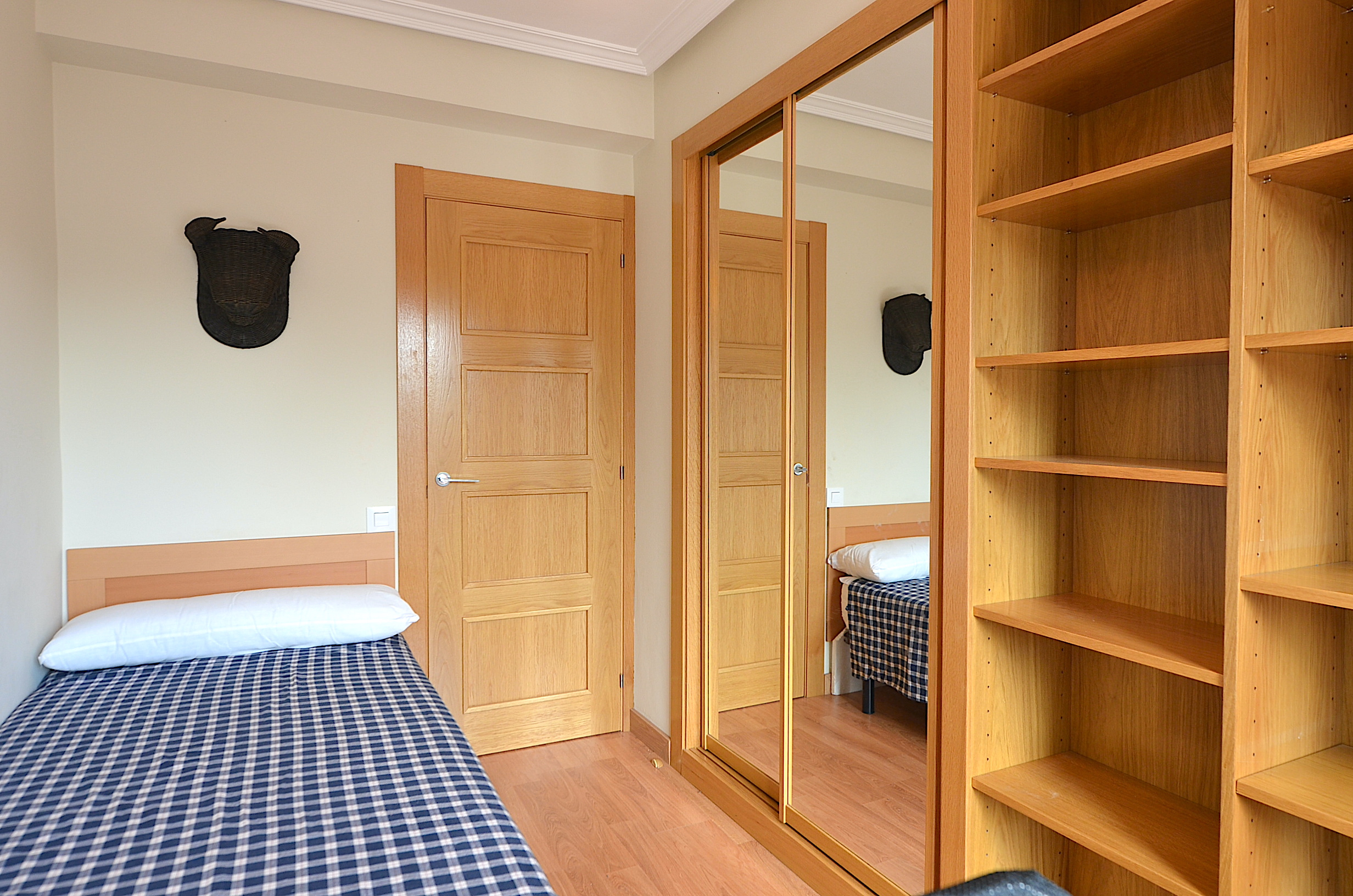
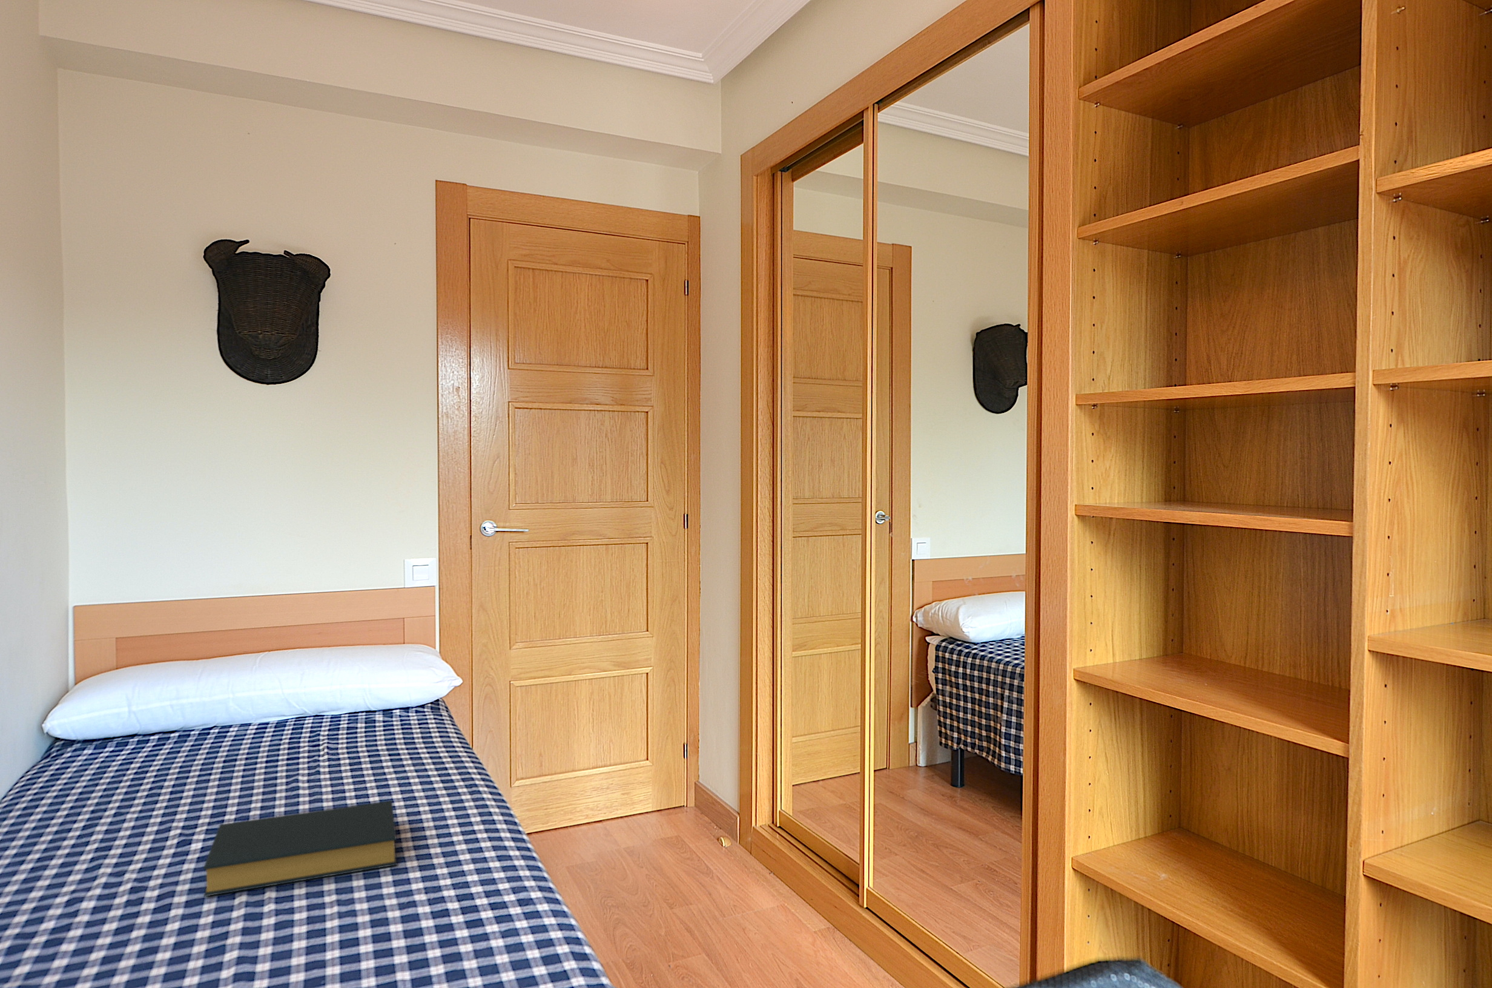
+ hardback book [202,801,398,898]
